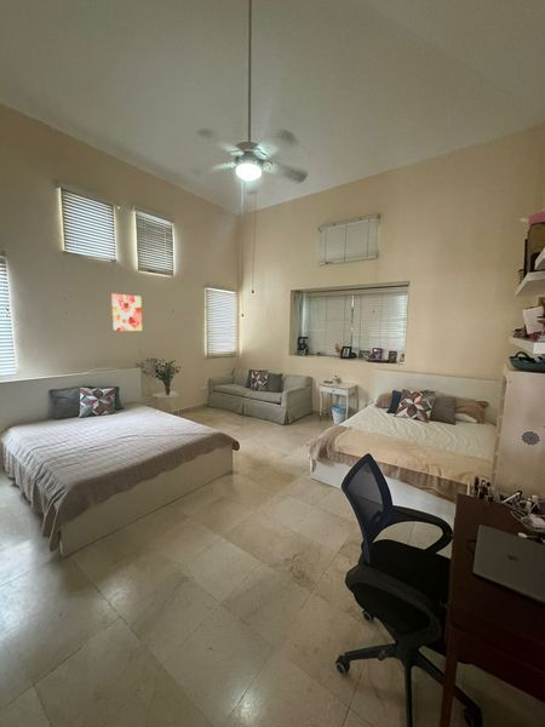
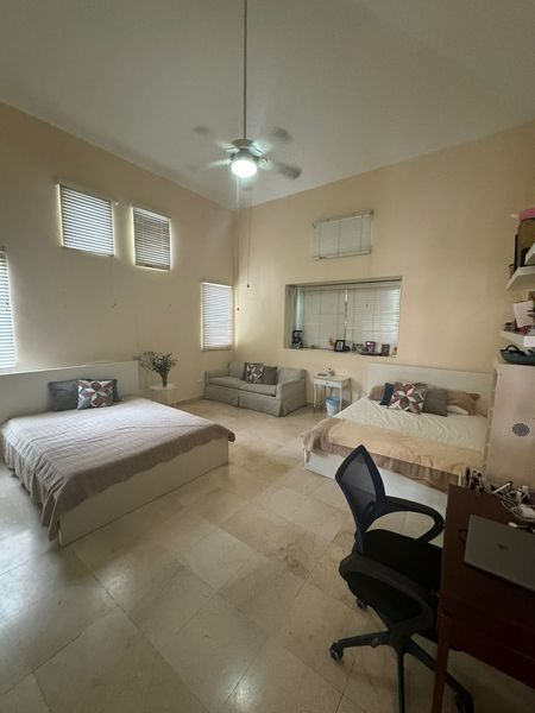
- wall art [110,292,143,332]
